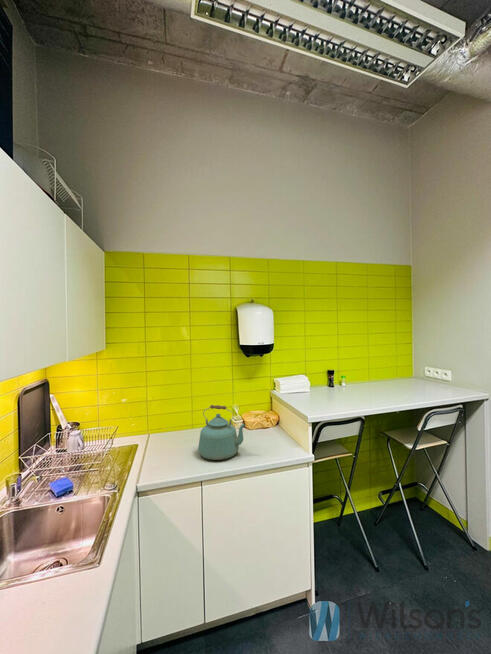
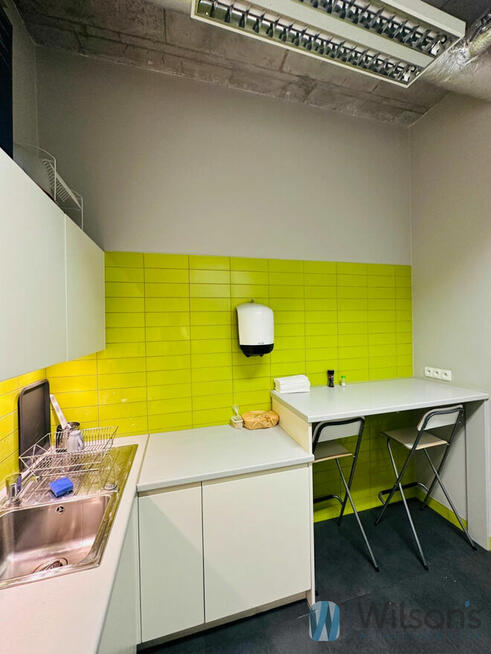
- kettle [197,404,247,461]
